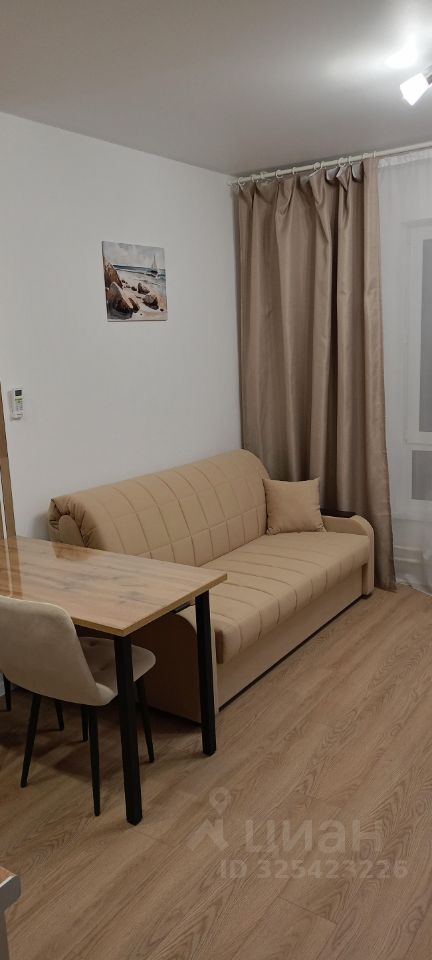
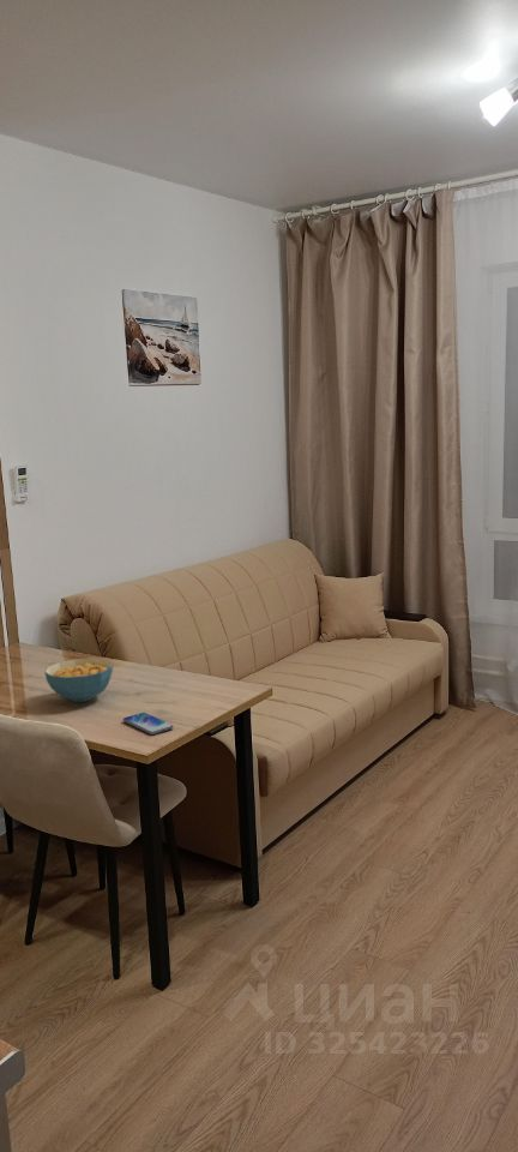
+ smartphone [122,712,175,736]
+ cereal bowl [43,656,114,703]
